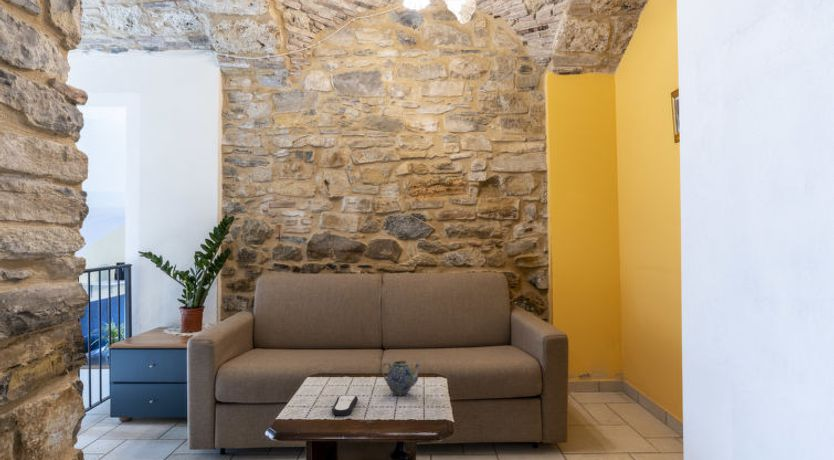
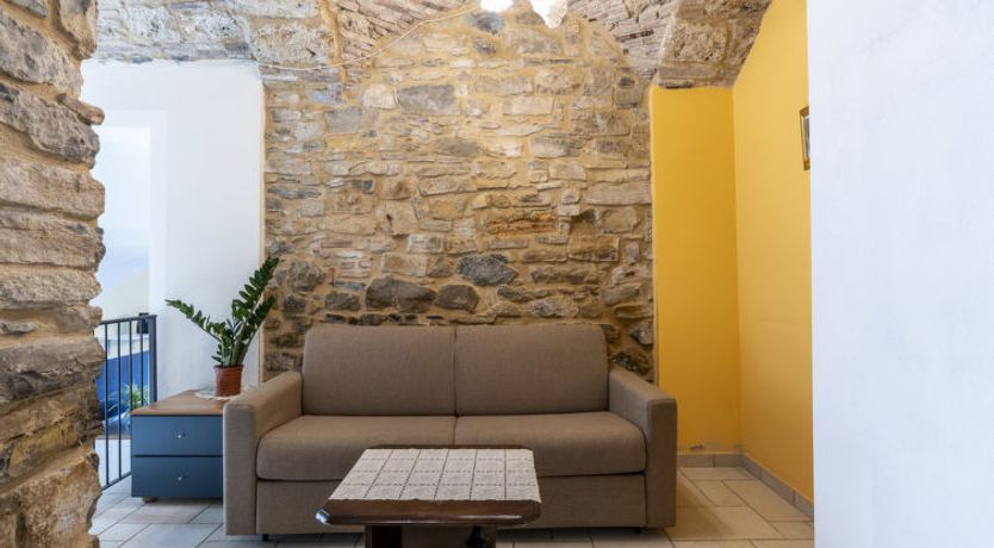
- teapot [381,360,421,396]
- remote control [331,394,359,417]
